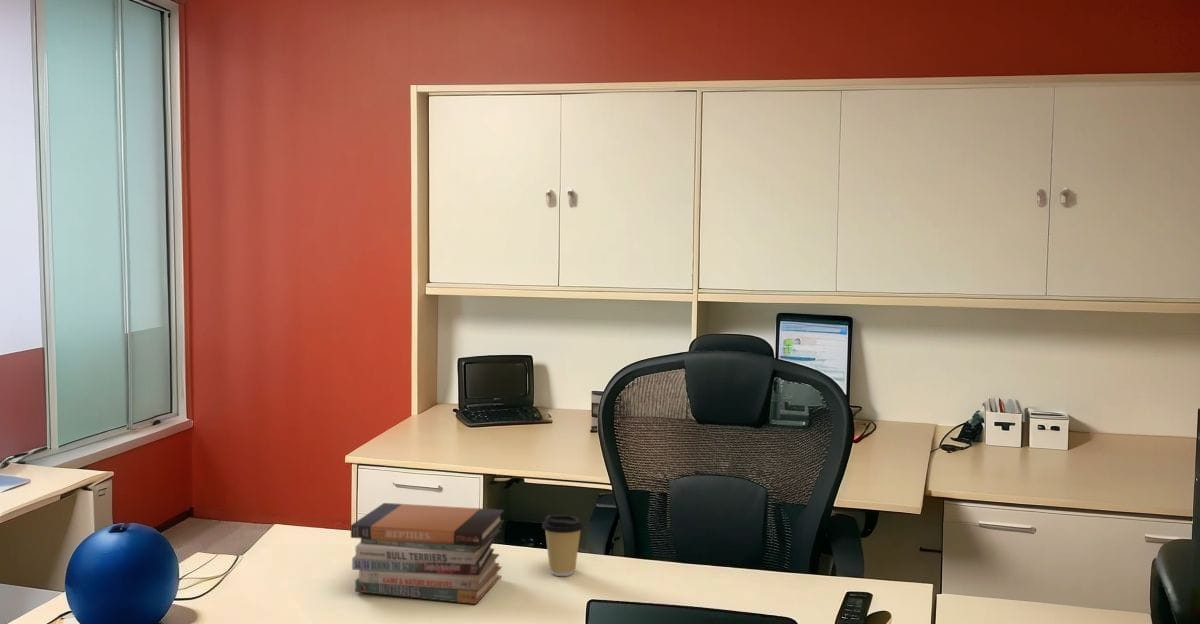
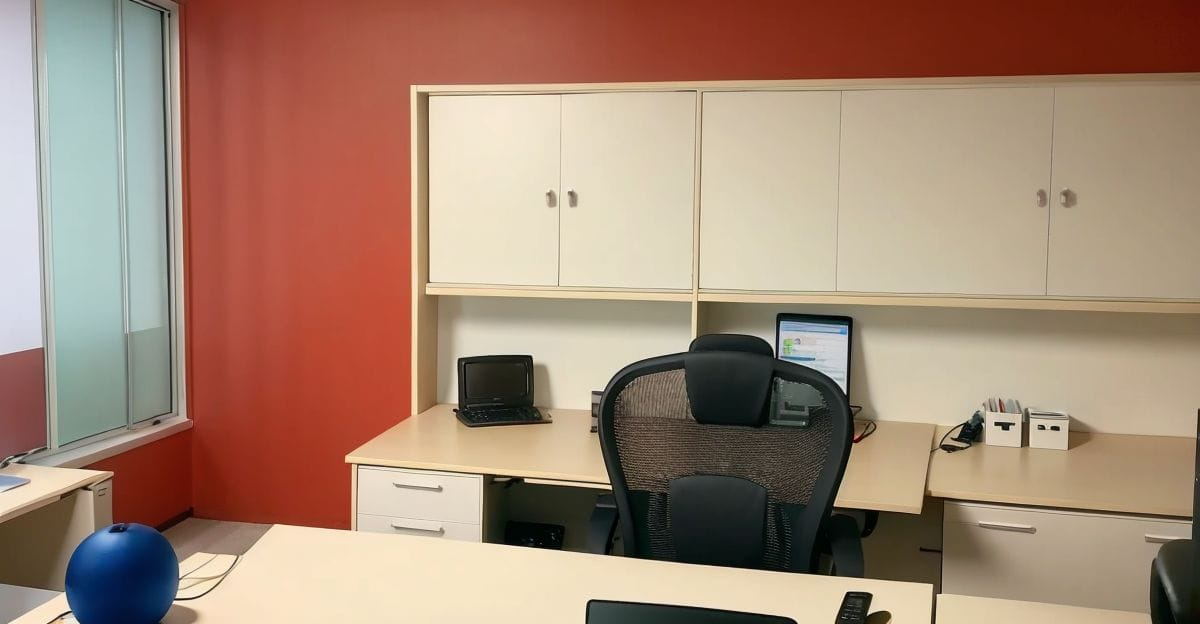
- coffee cup [541,514,585,577]
- book stack [350,502,505,605]
